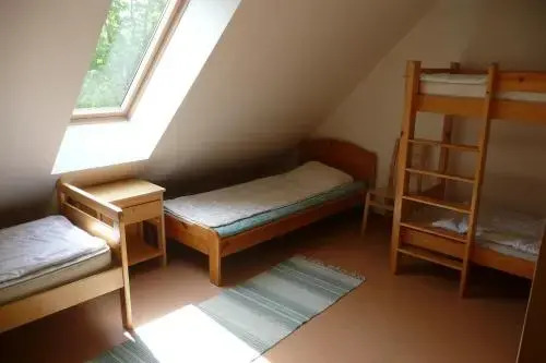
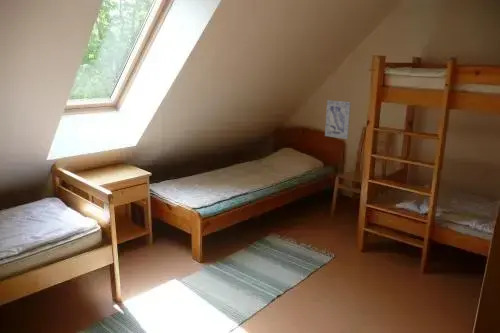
+ wall art [324,99,352,140]
